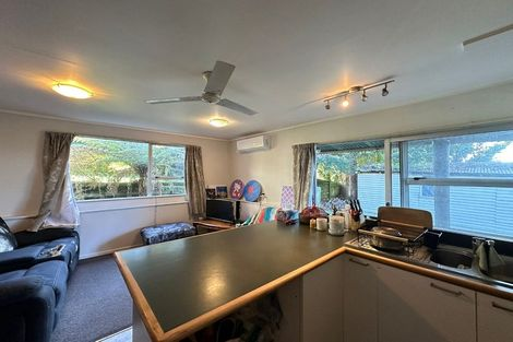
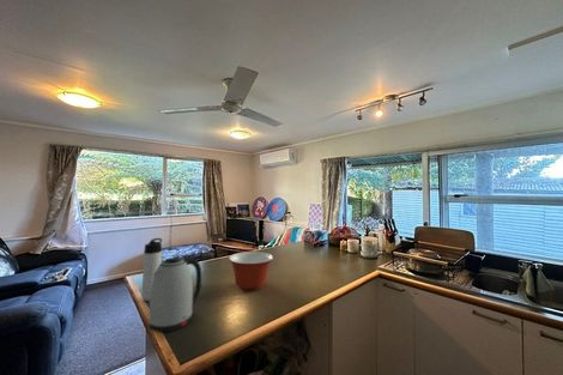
+ thermos bottle [140,237,163,302]
+ kettle [147,255,202,333]
+ mixing bowl [228,250,274,291]
